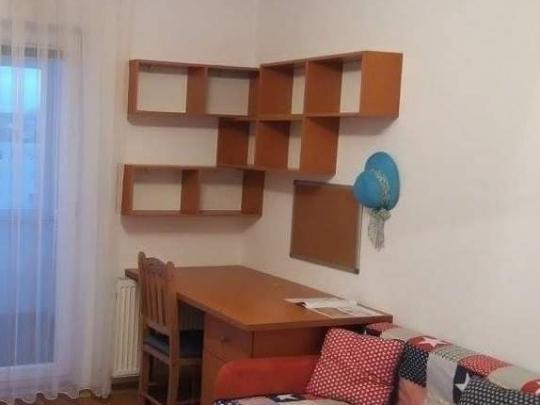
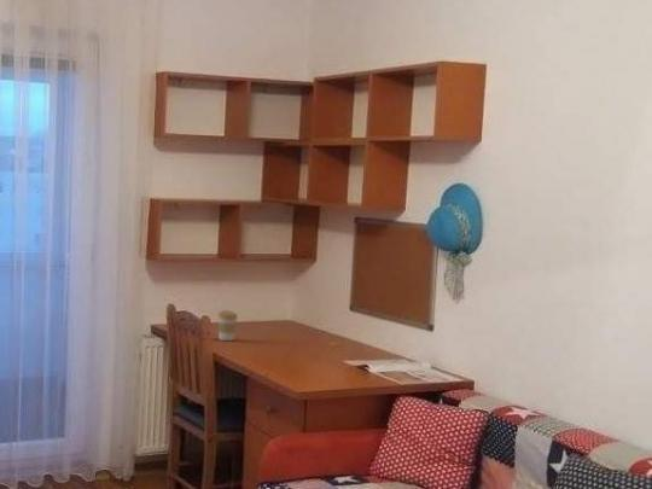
+ coffee cup [216,309,239,342]
